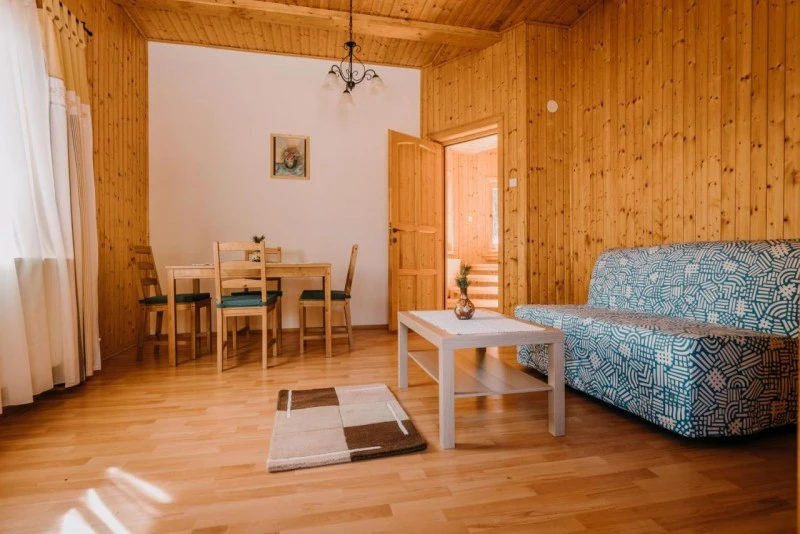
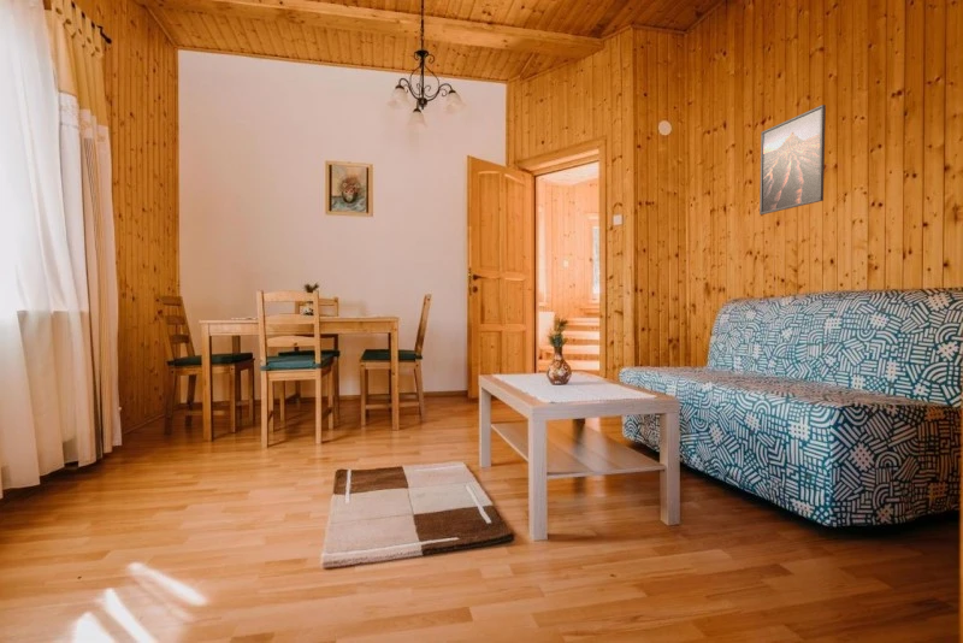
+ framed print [758,104,827,216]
